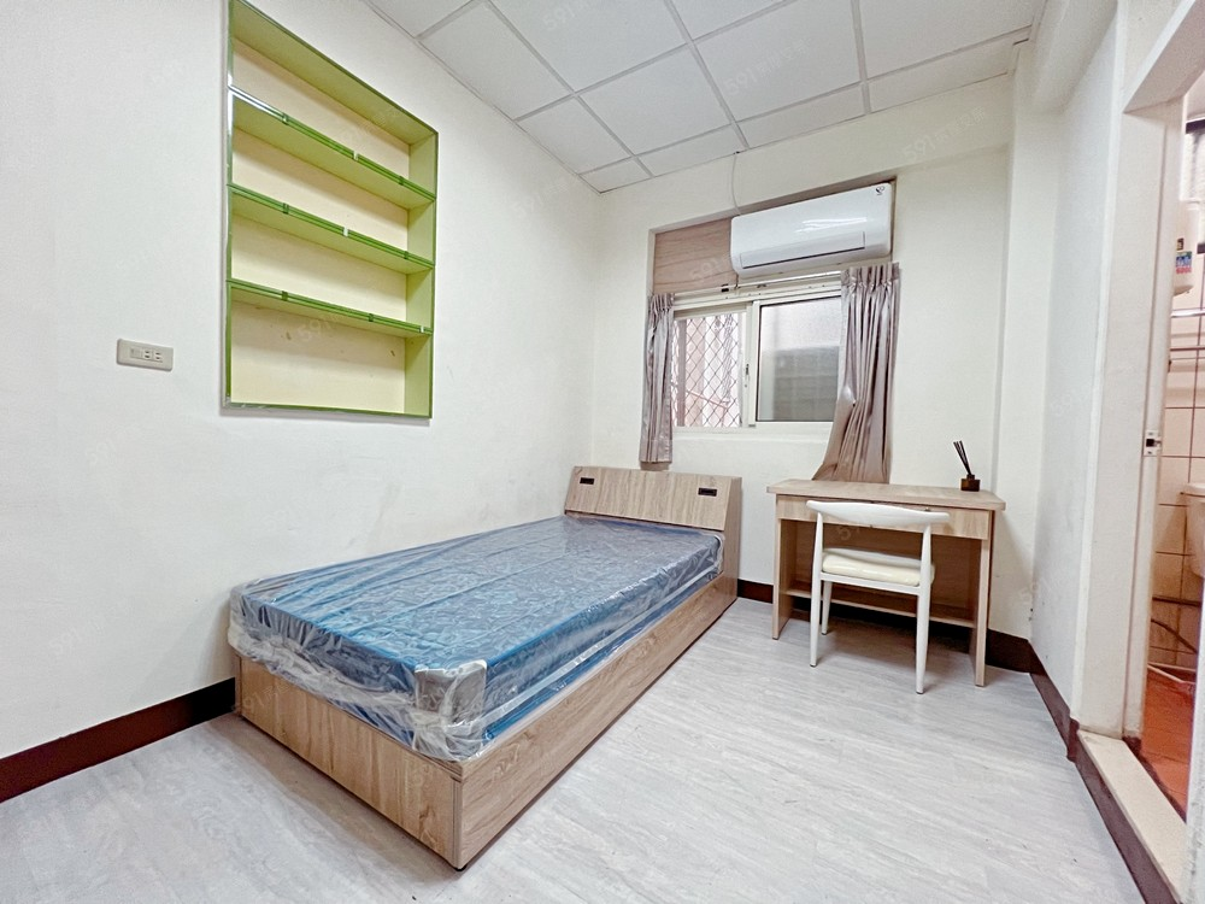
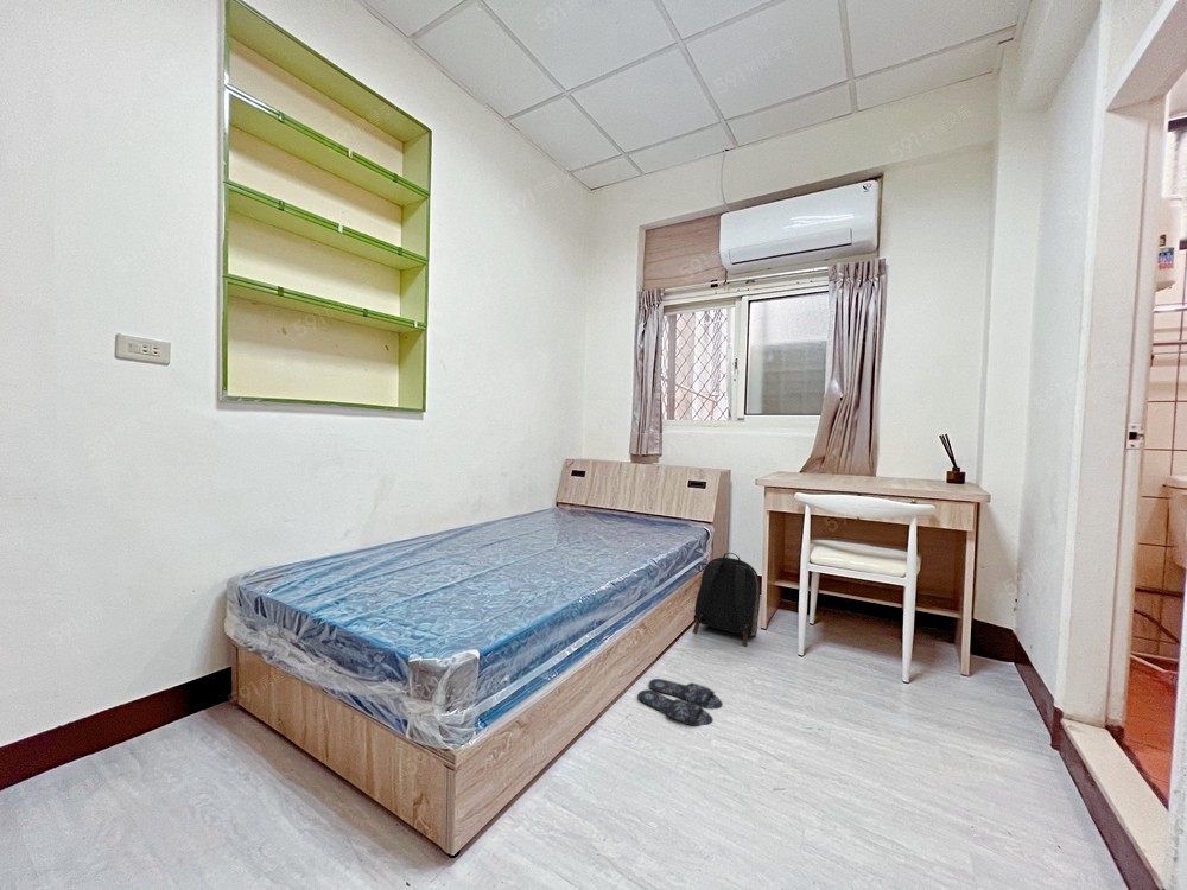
+ slippers [636,678,724,727]
+ backpack [692,552,762,648]
